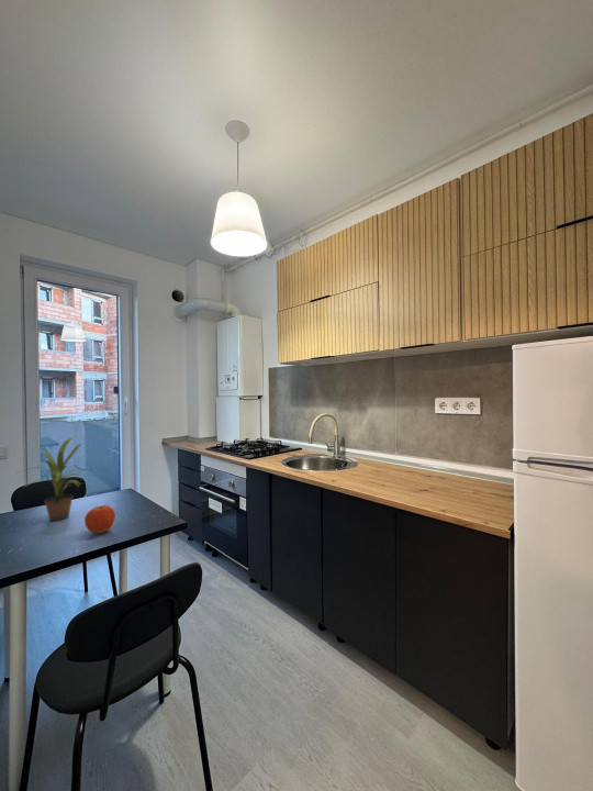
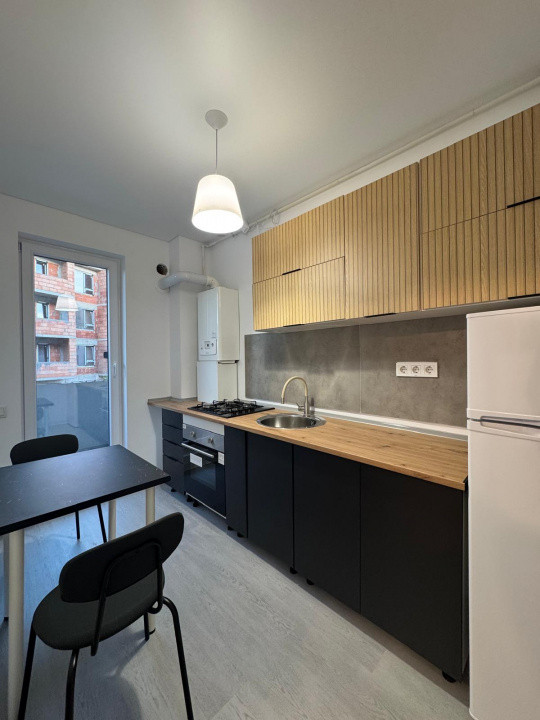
- fruit [83,504,116,534]
- potted plant [15,435,82,522]
